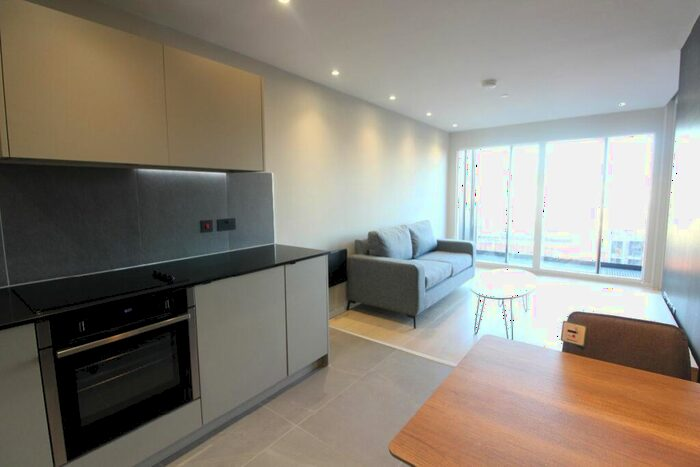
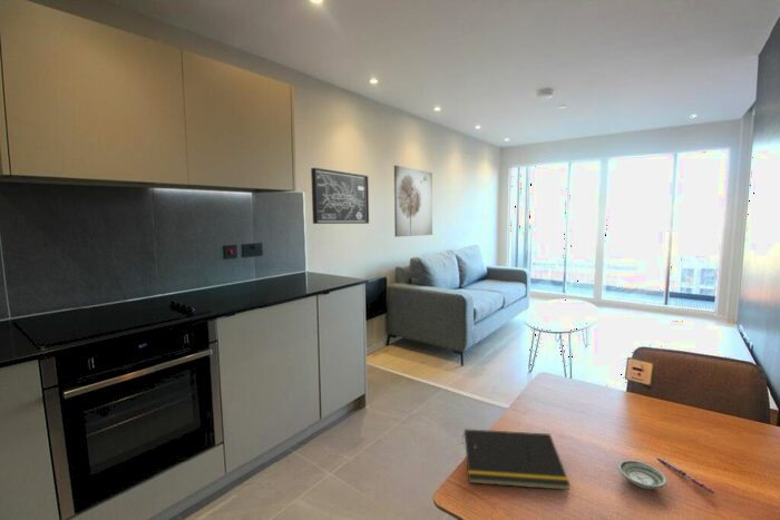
+ pen [656,457,715,496]
+ wall art [393,164,433,238]
+ wall art [310,167,370,225]
+ saucer [617,459,667,490]
+ notepad [461,428,572,491]
